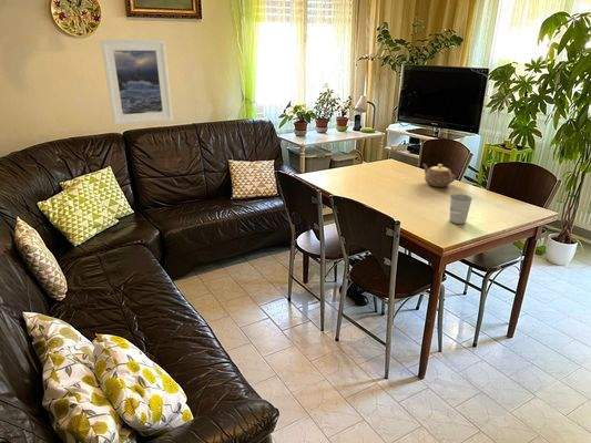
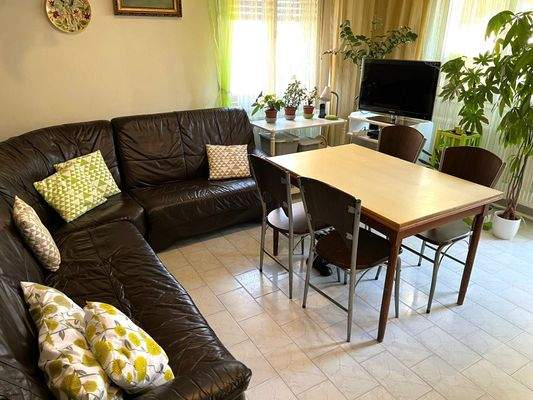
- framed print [100,38,174,126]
- teapot [421,163,457,188]
- cup [448,193,473,225]
